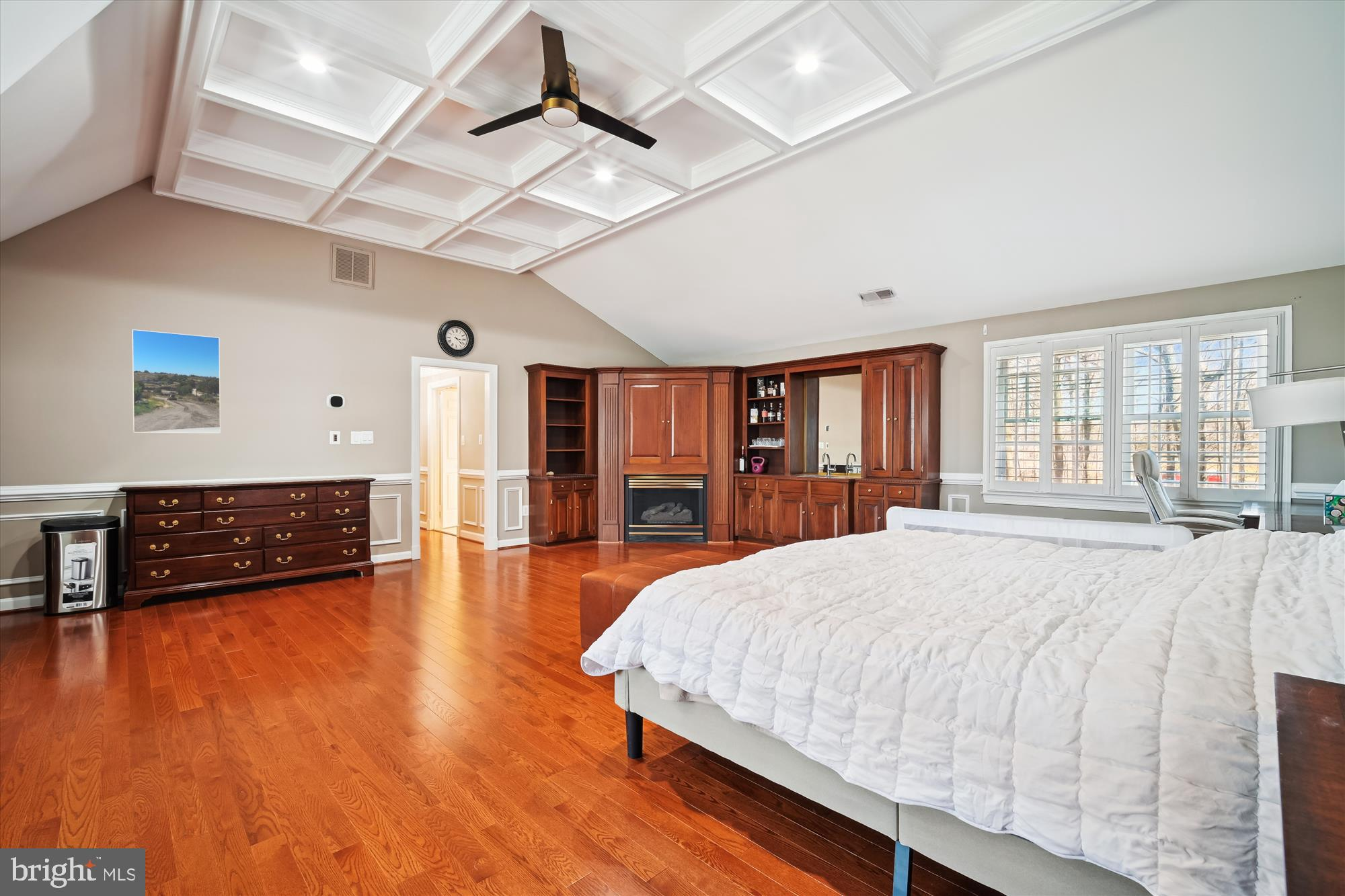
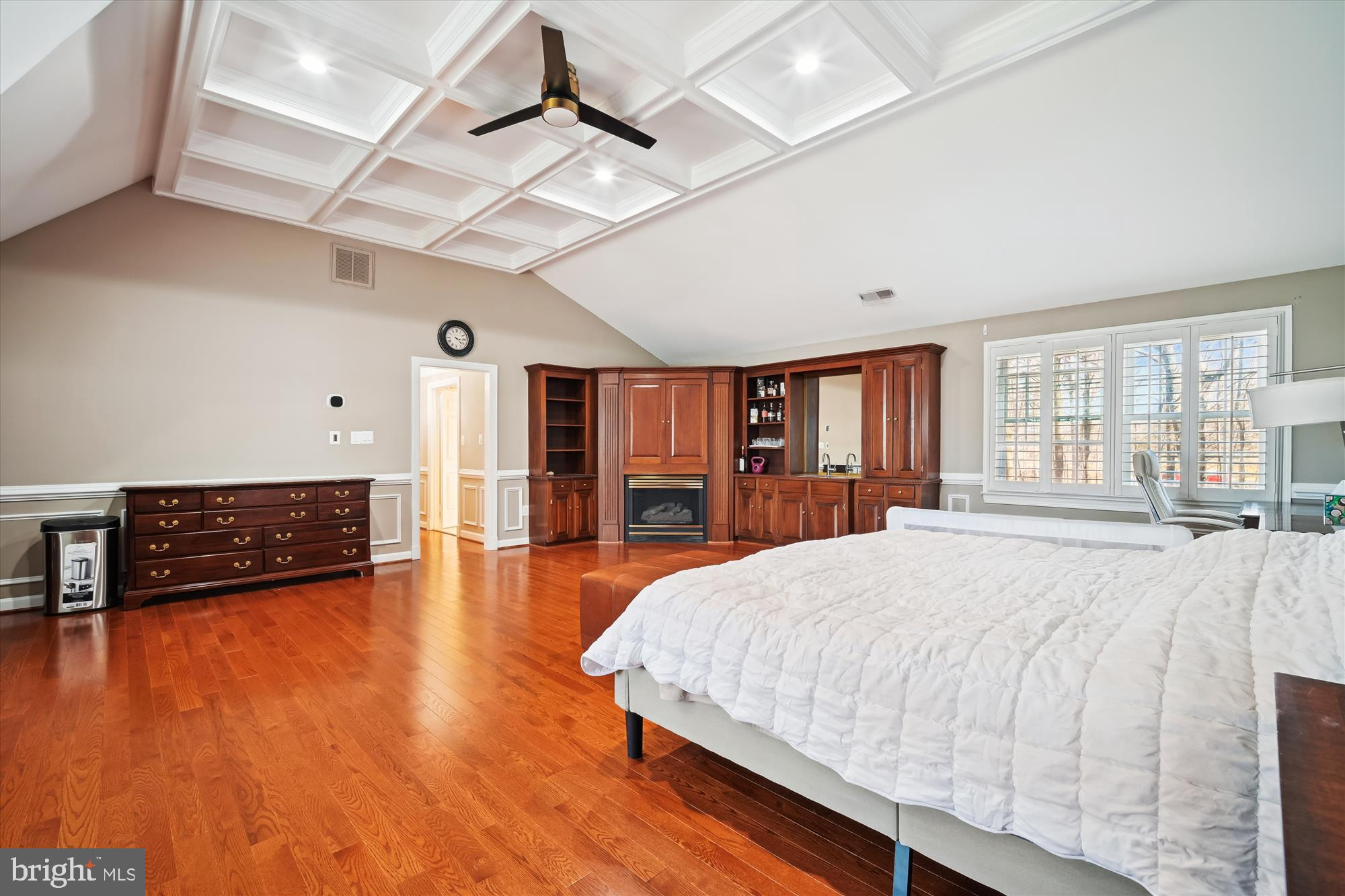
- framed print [132,329,221,434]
